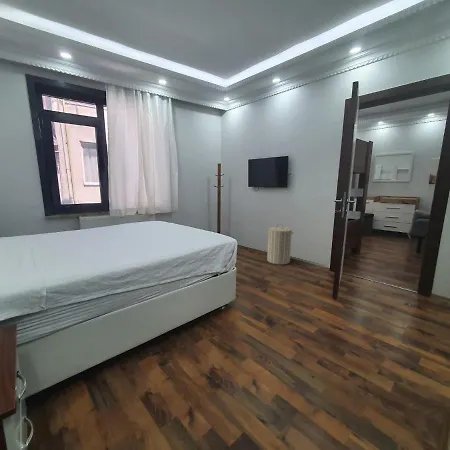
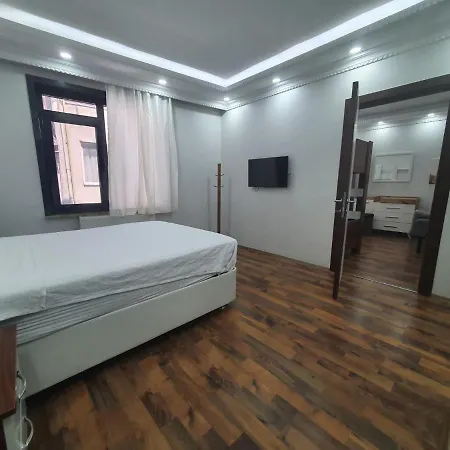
- laundry hamper [266,222,294,266]
